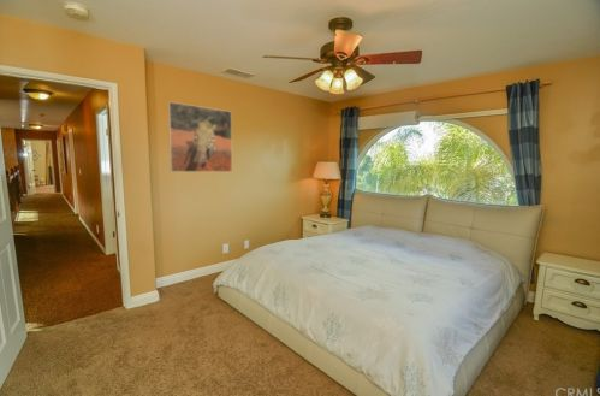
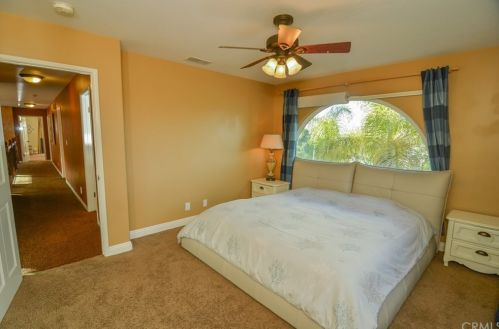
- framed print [167,101,233,173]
